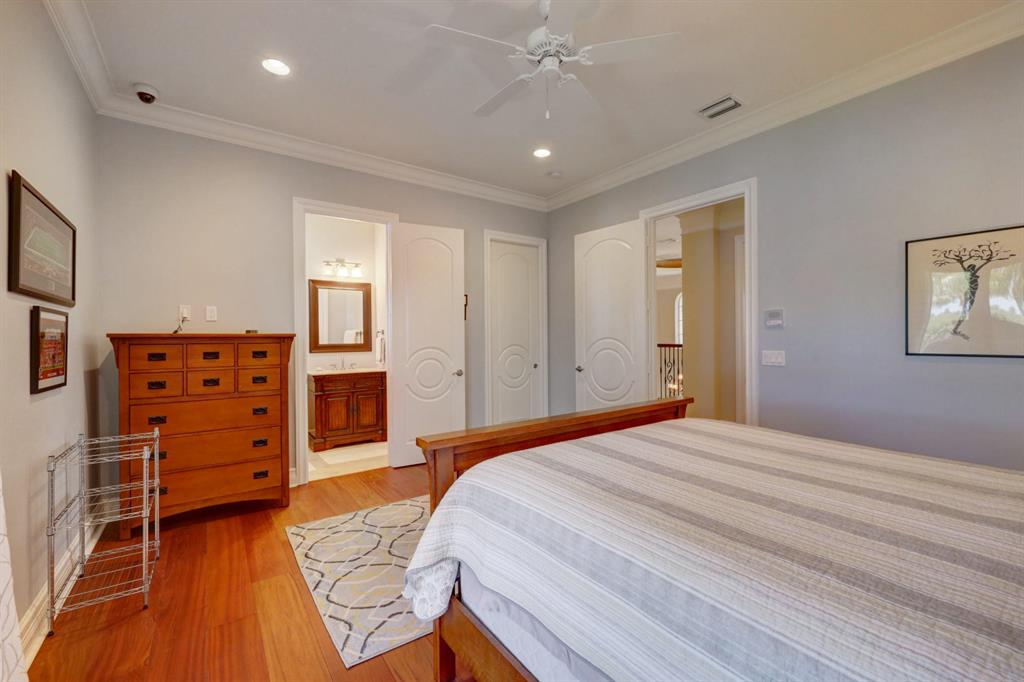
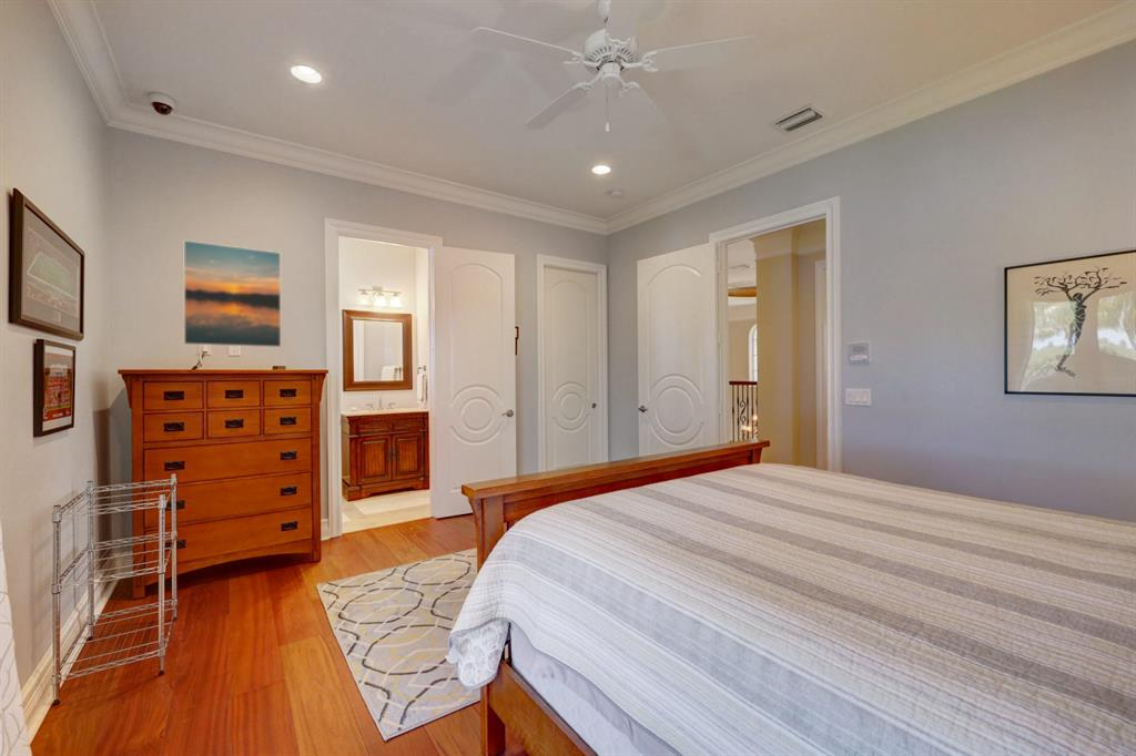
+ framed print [183,239,282,348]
